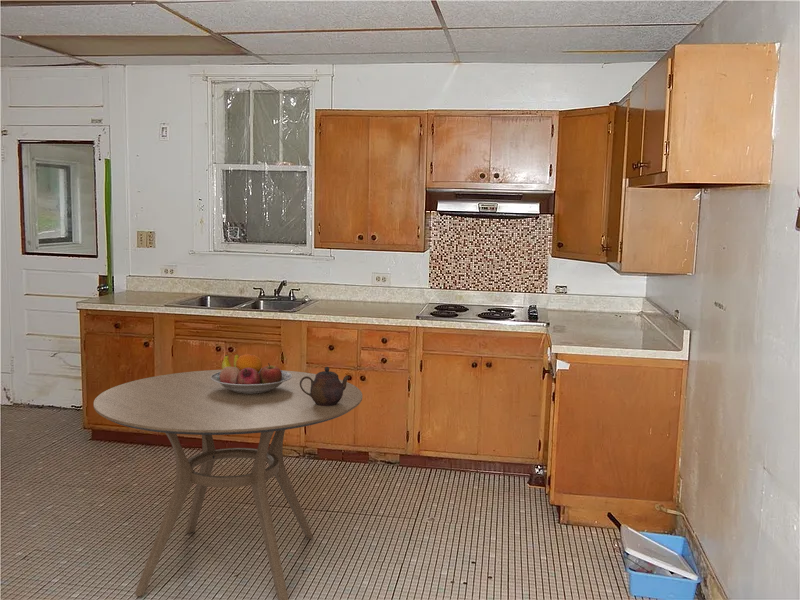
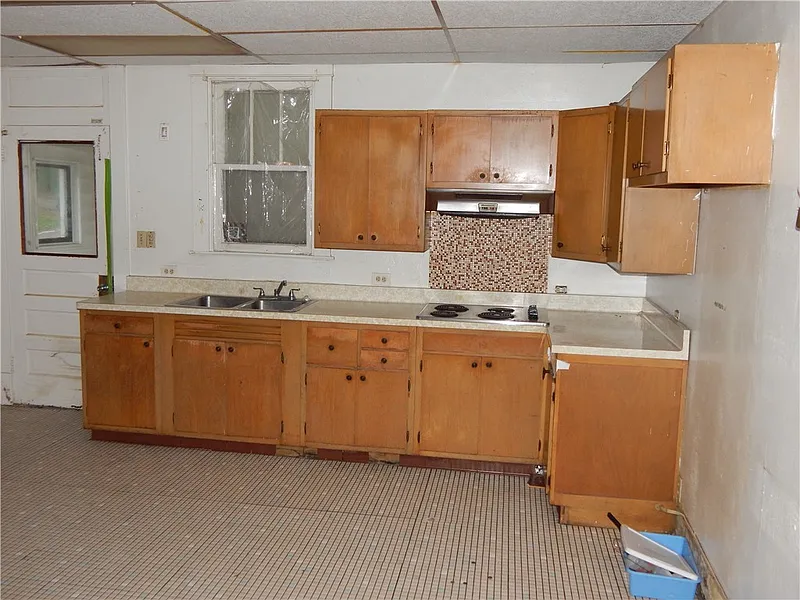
- fruit bowl [211,353,292,394]
- dining table [93,369,363,600]
- teapot [300,366,350,406]
